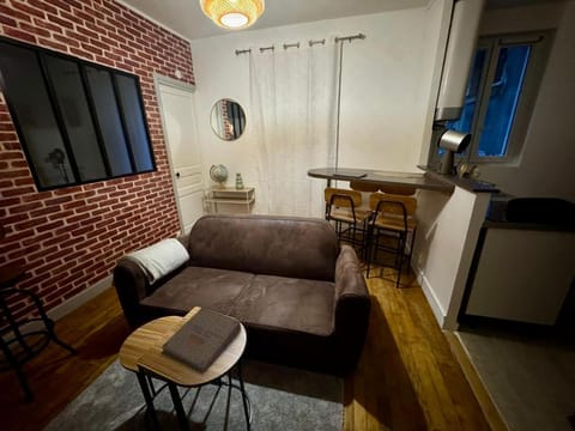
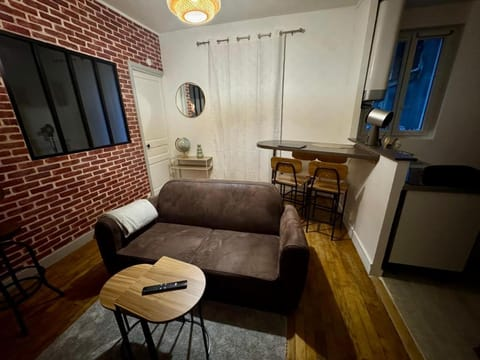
- pizza box [161,305,242,372]
